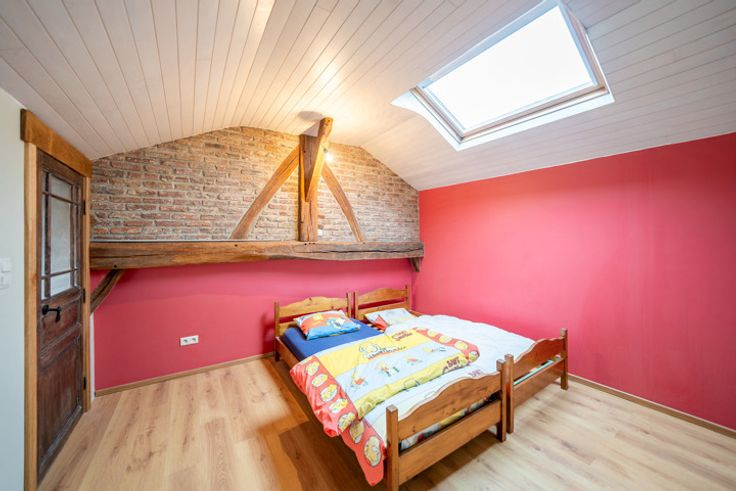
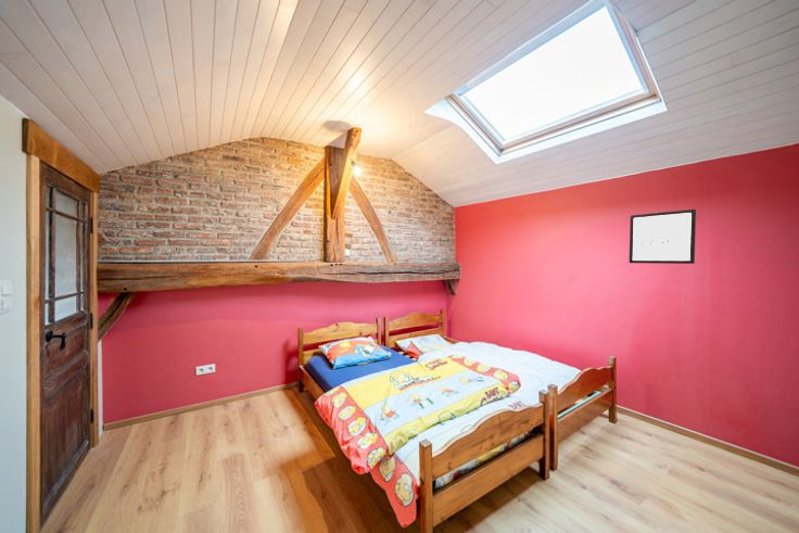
+ wall art [629,208,697,265]
